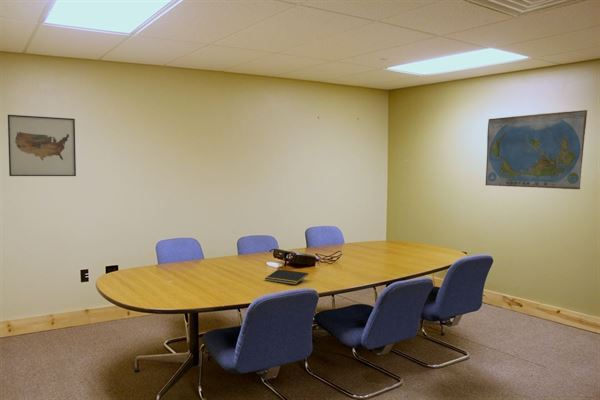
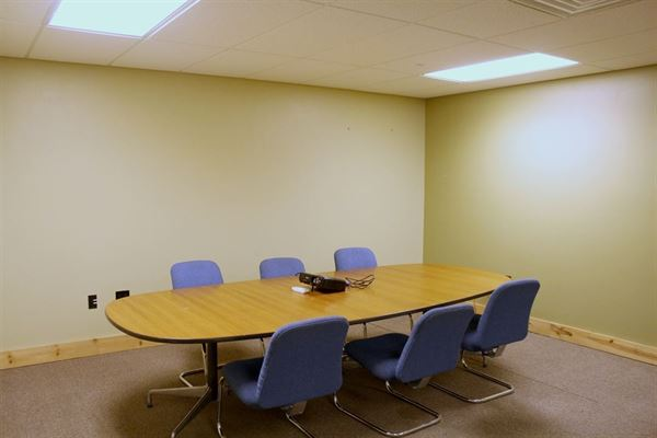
- world map [484,109,588,190]
- wall art [7,114,77,177]
- notepad [264,268,309,286]
